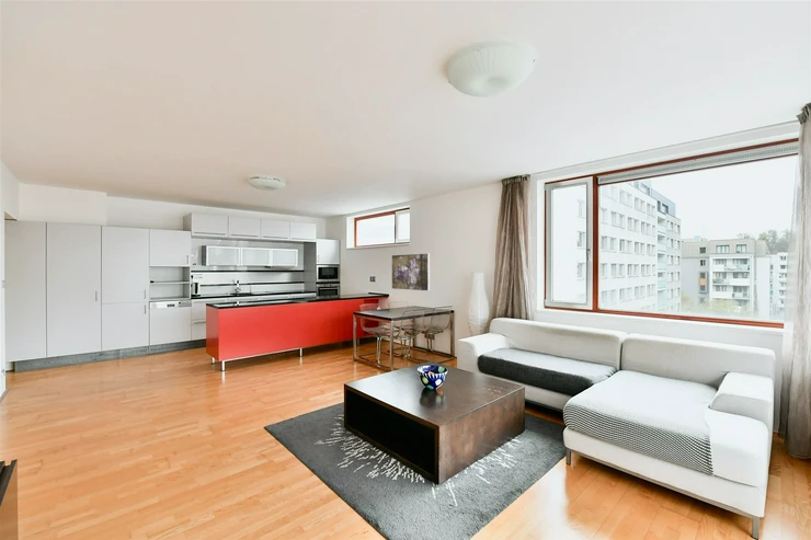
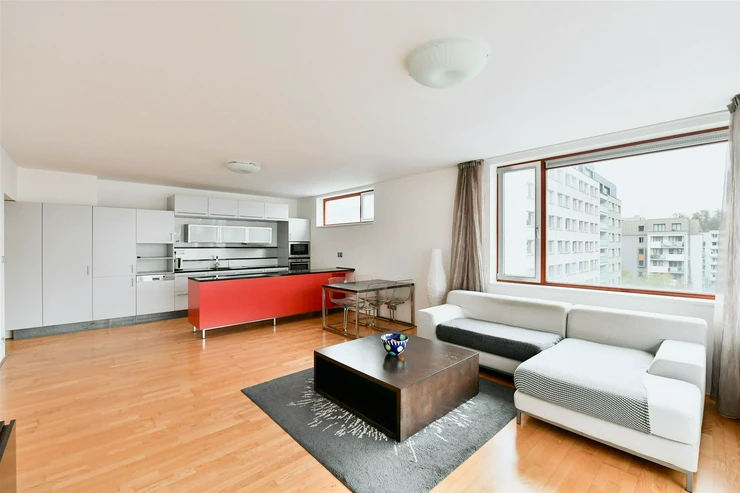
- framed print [390,252,431,292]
